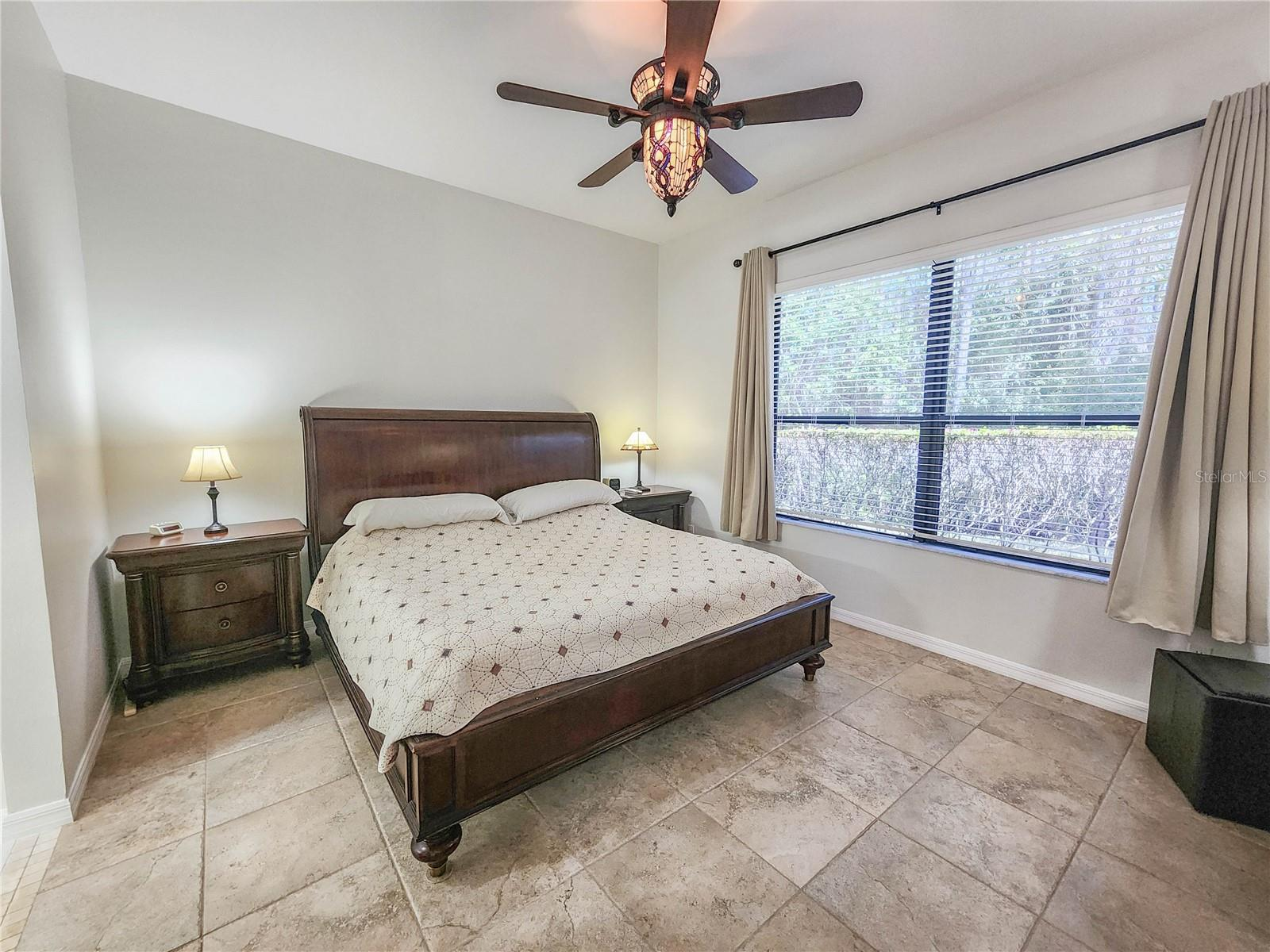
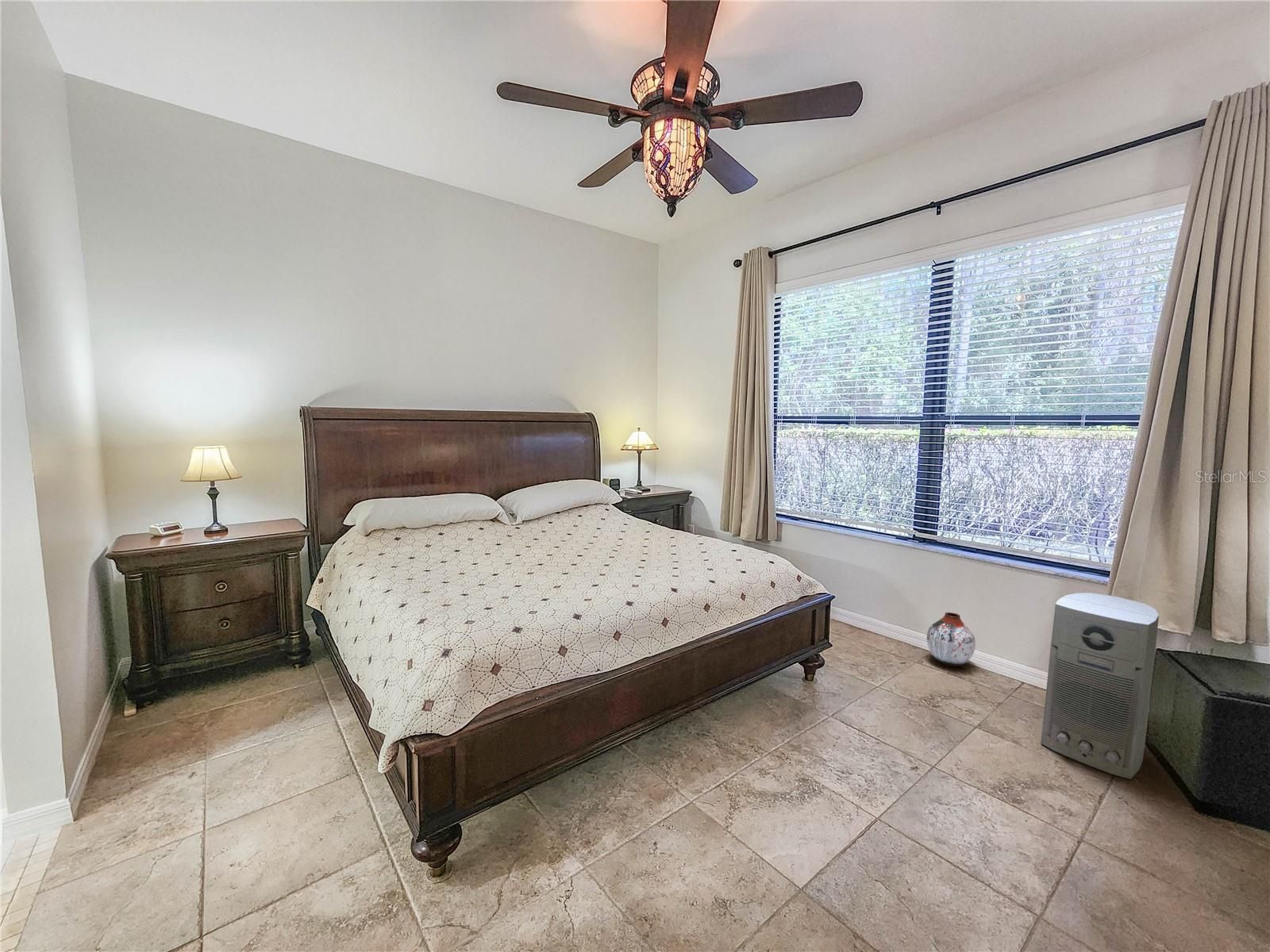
+ air purifier [1040,592,1160,780]
+ vase [926,612,976,667]
